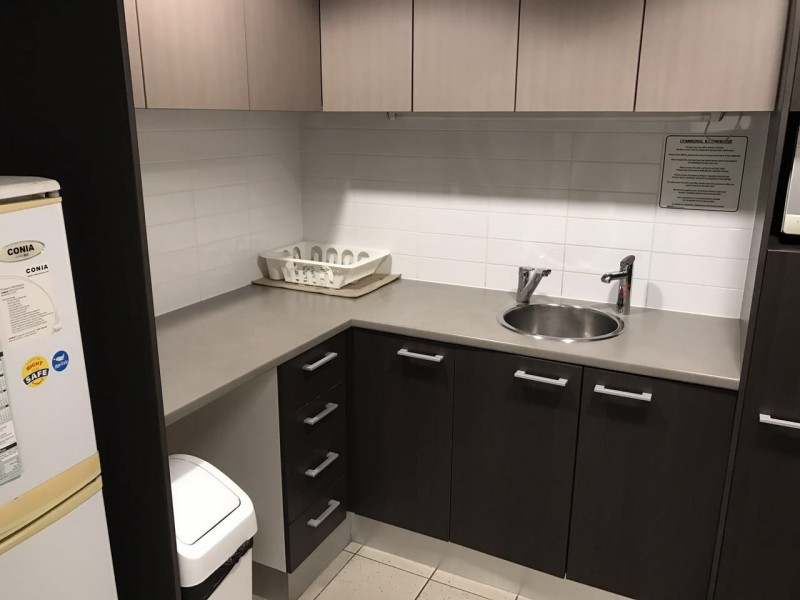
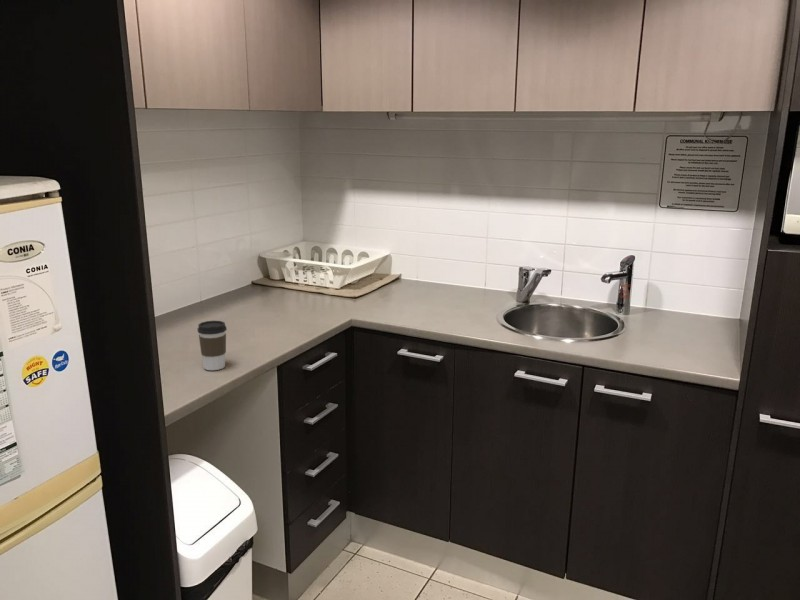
+ coffee cup [197,320,228,371]
